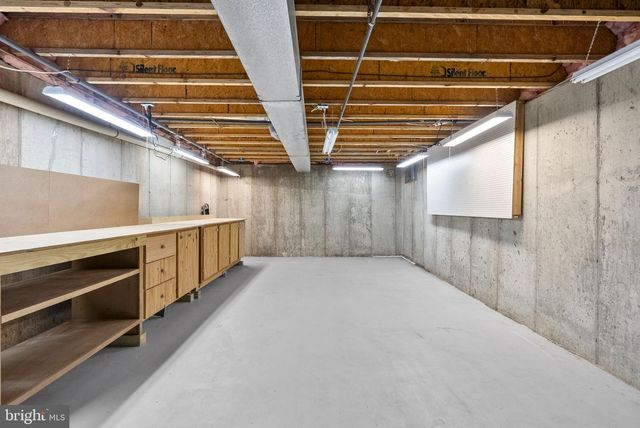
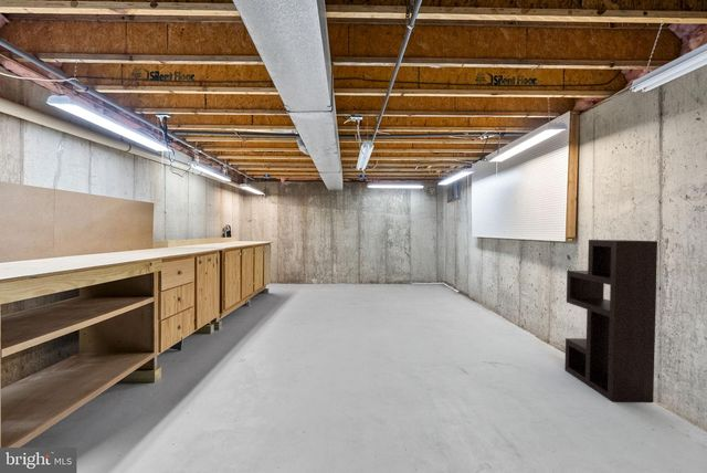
+ shelving unit [563,239,658,403]
